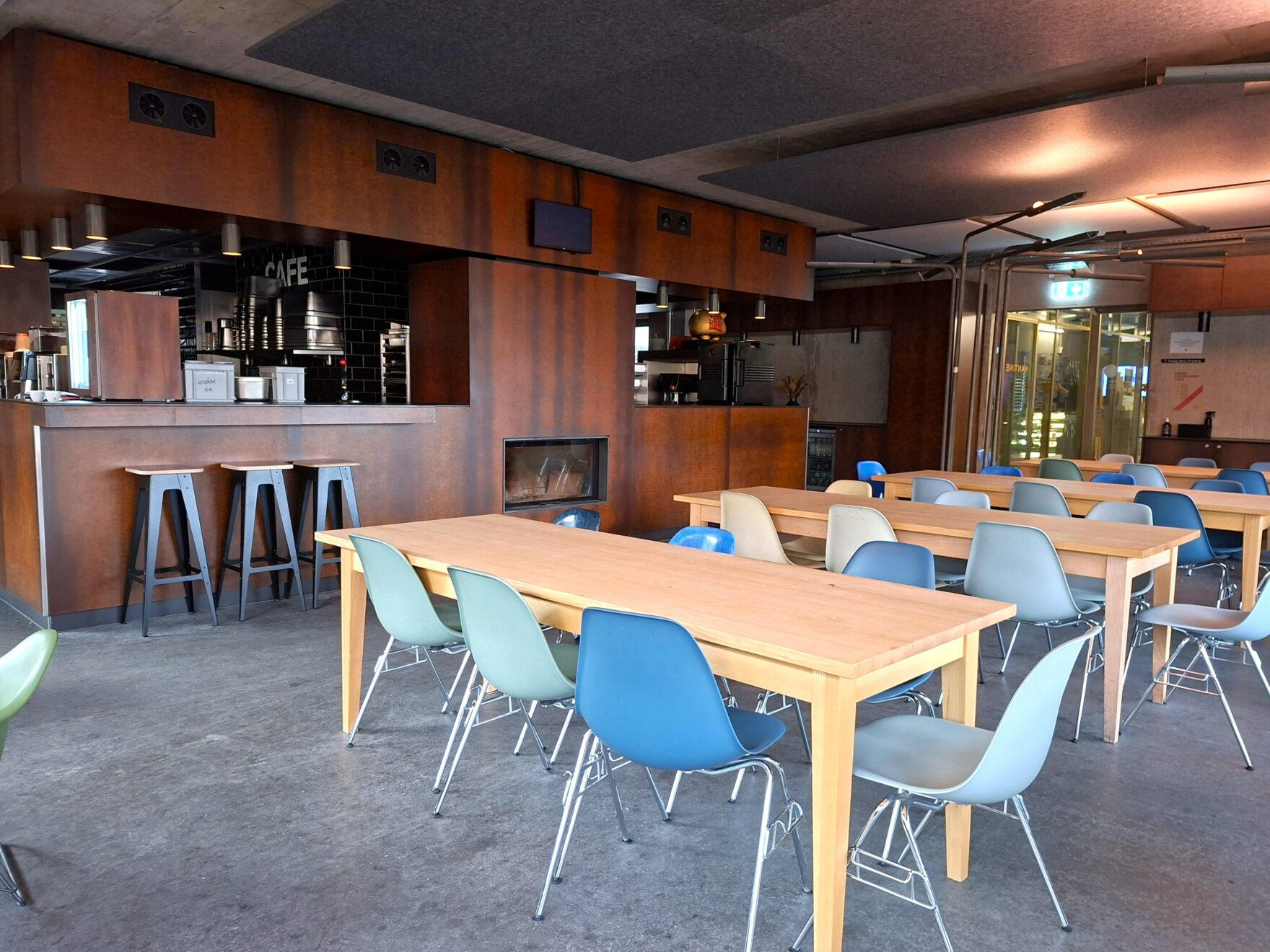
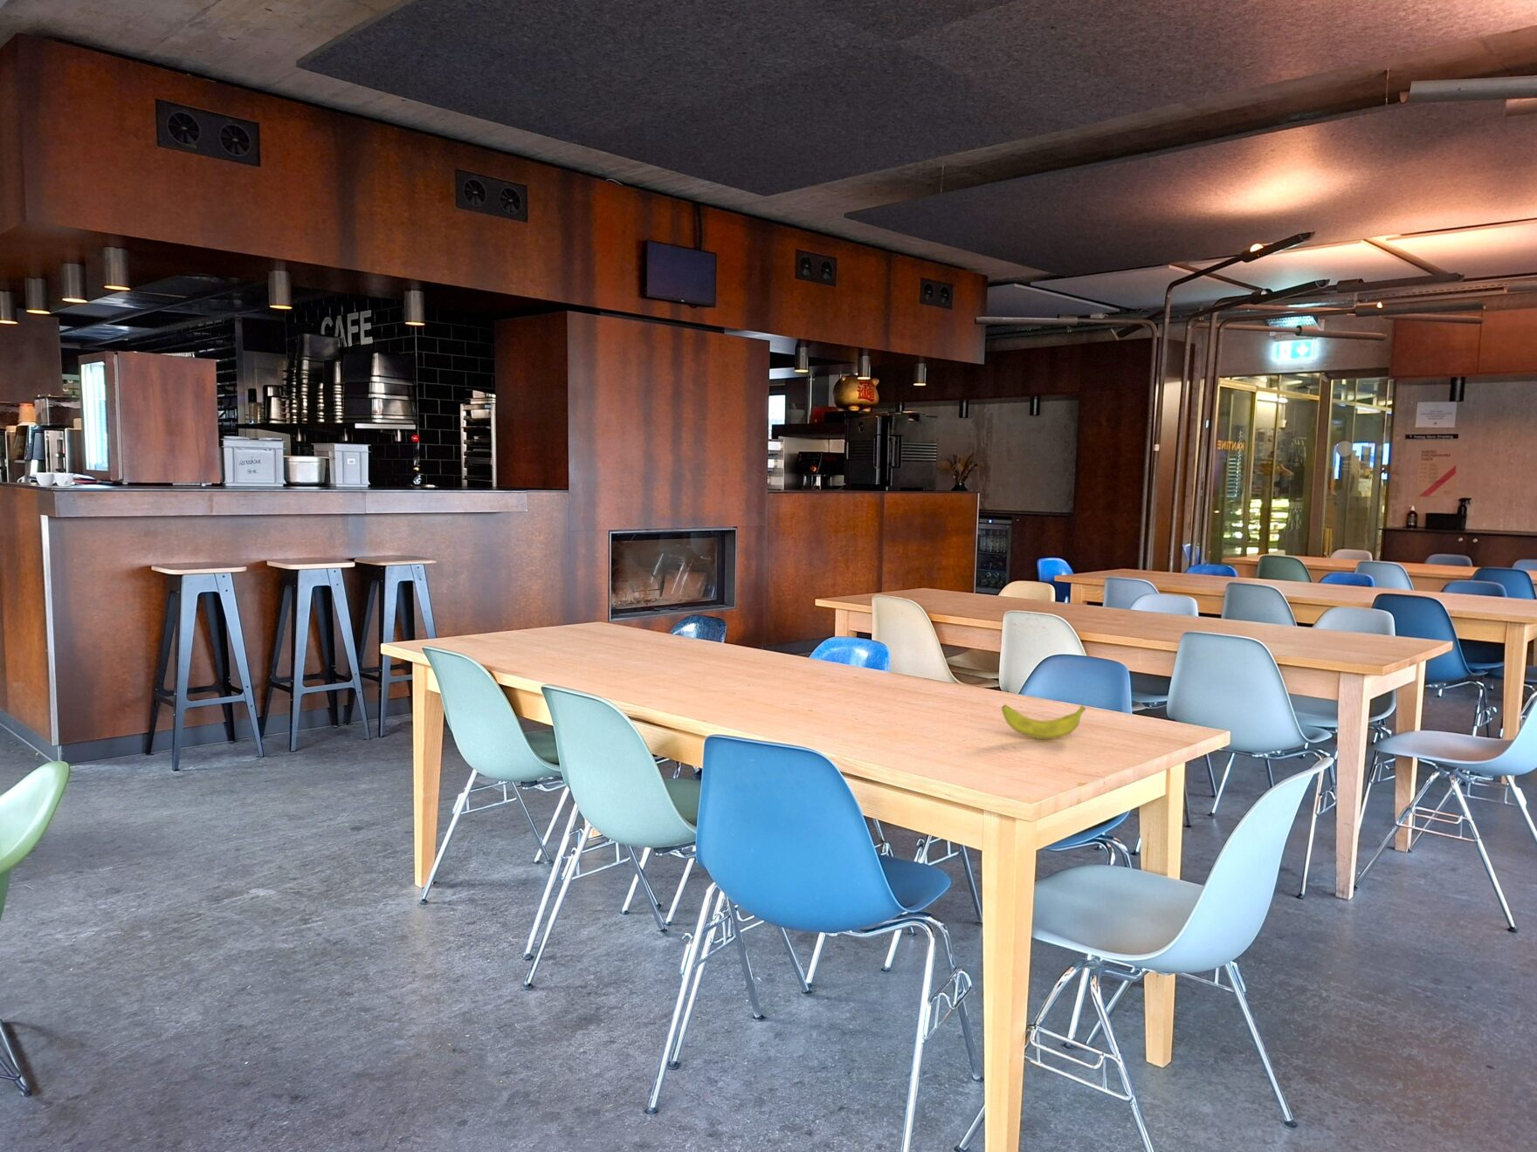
+ banana [1001,703,1087,741]
